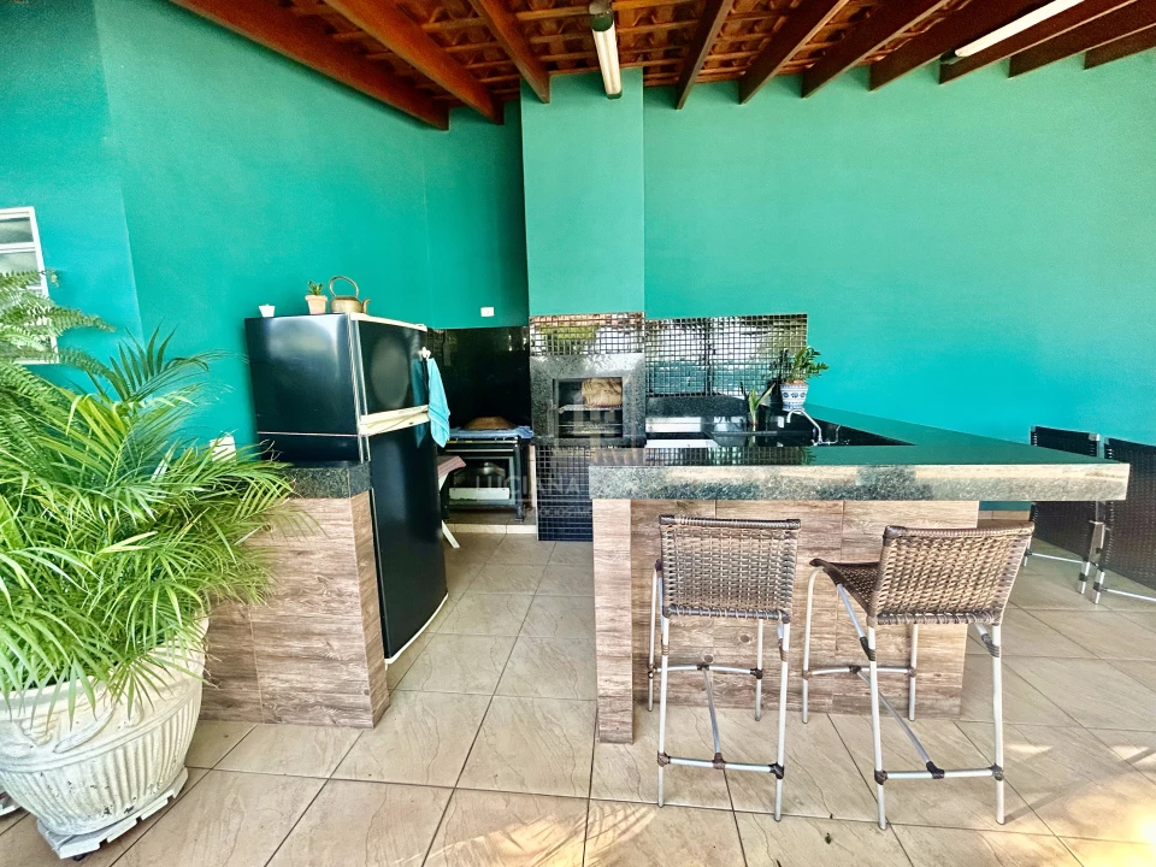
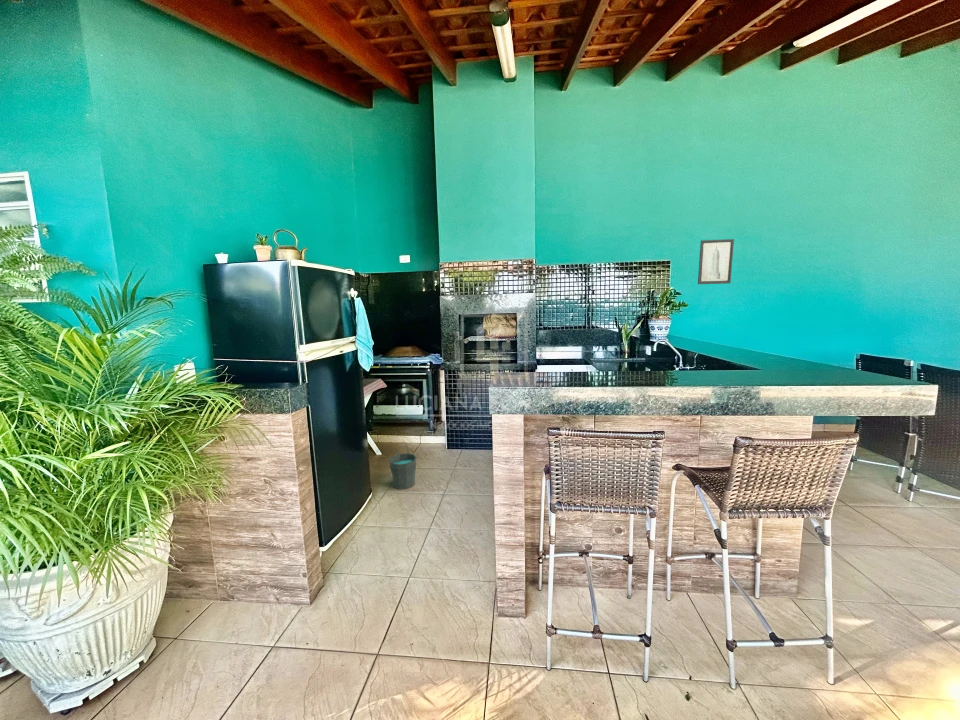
+ wall art [697,238,735,285]
+ bucket [388,442,418,491]
